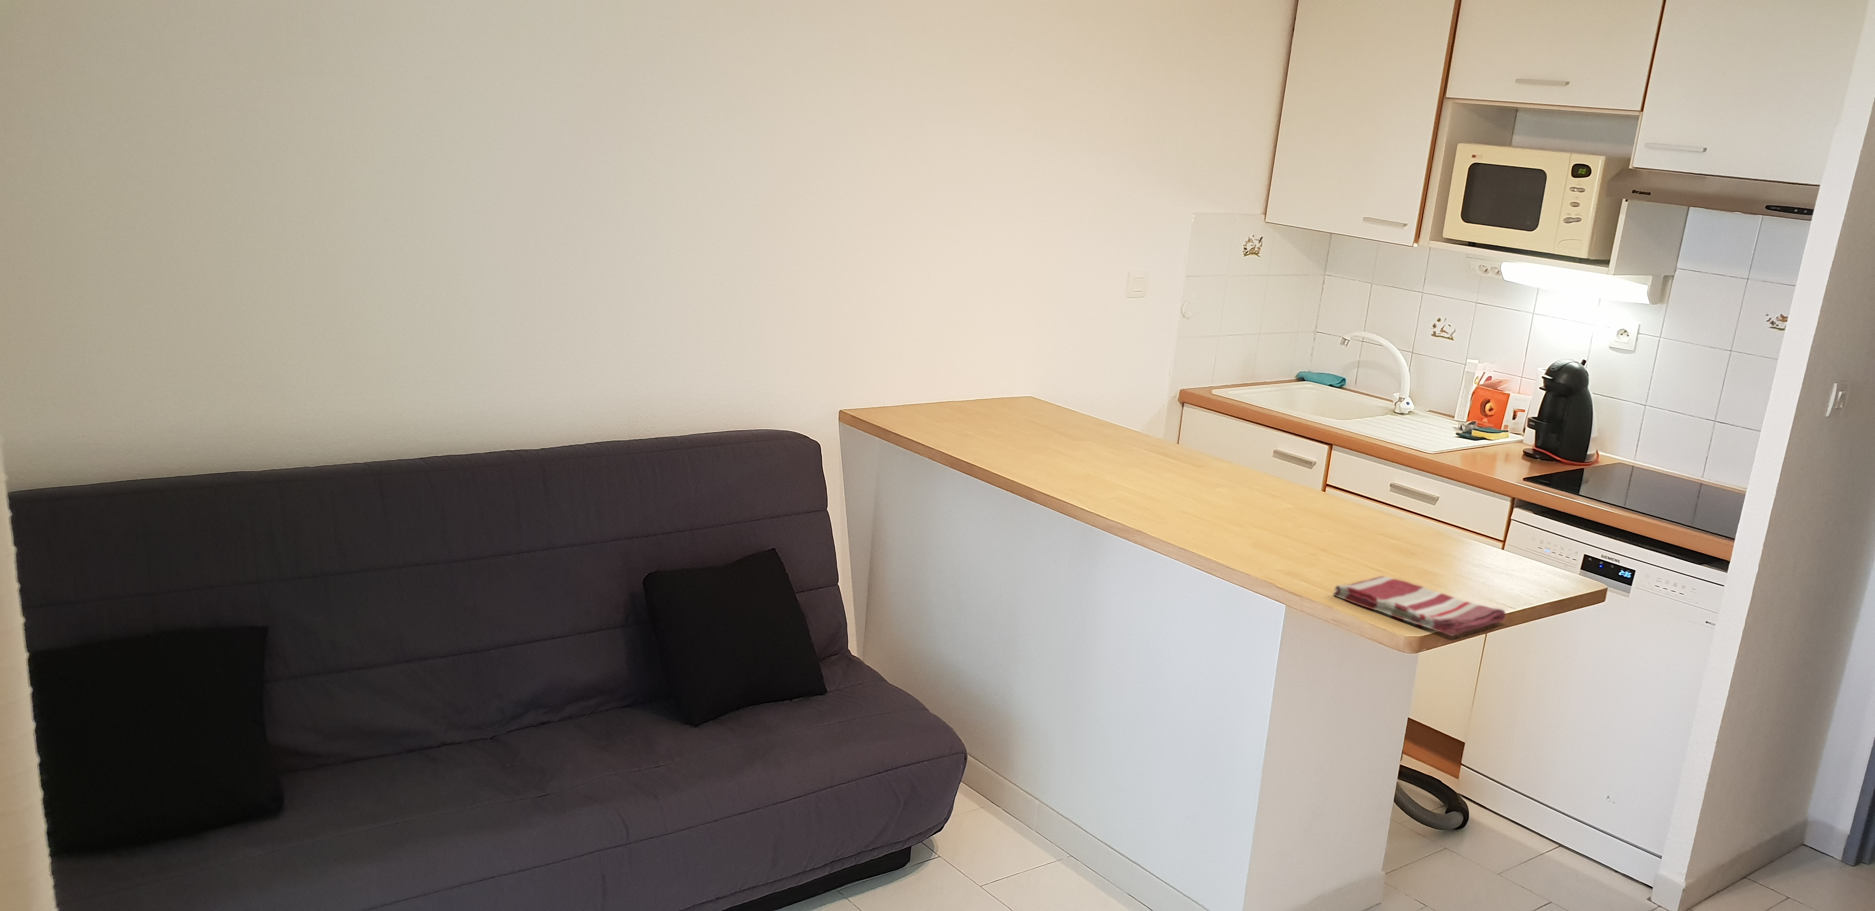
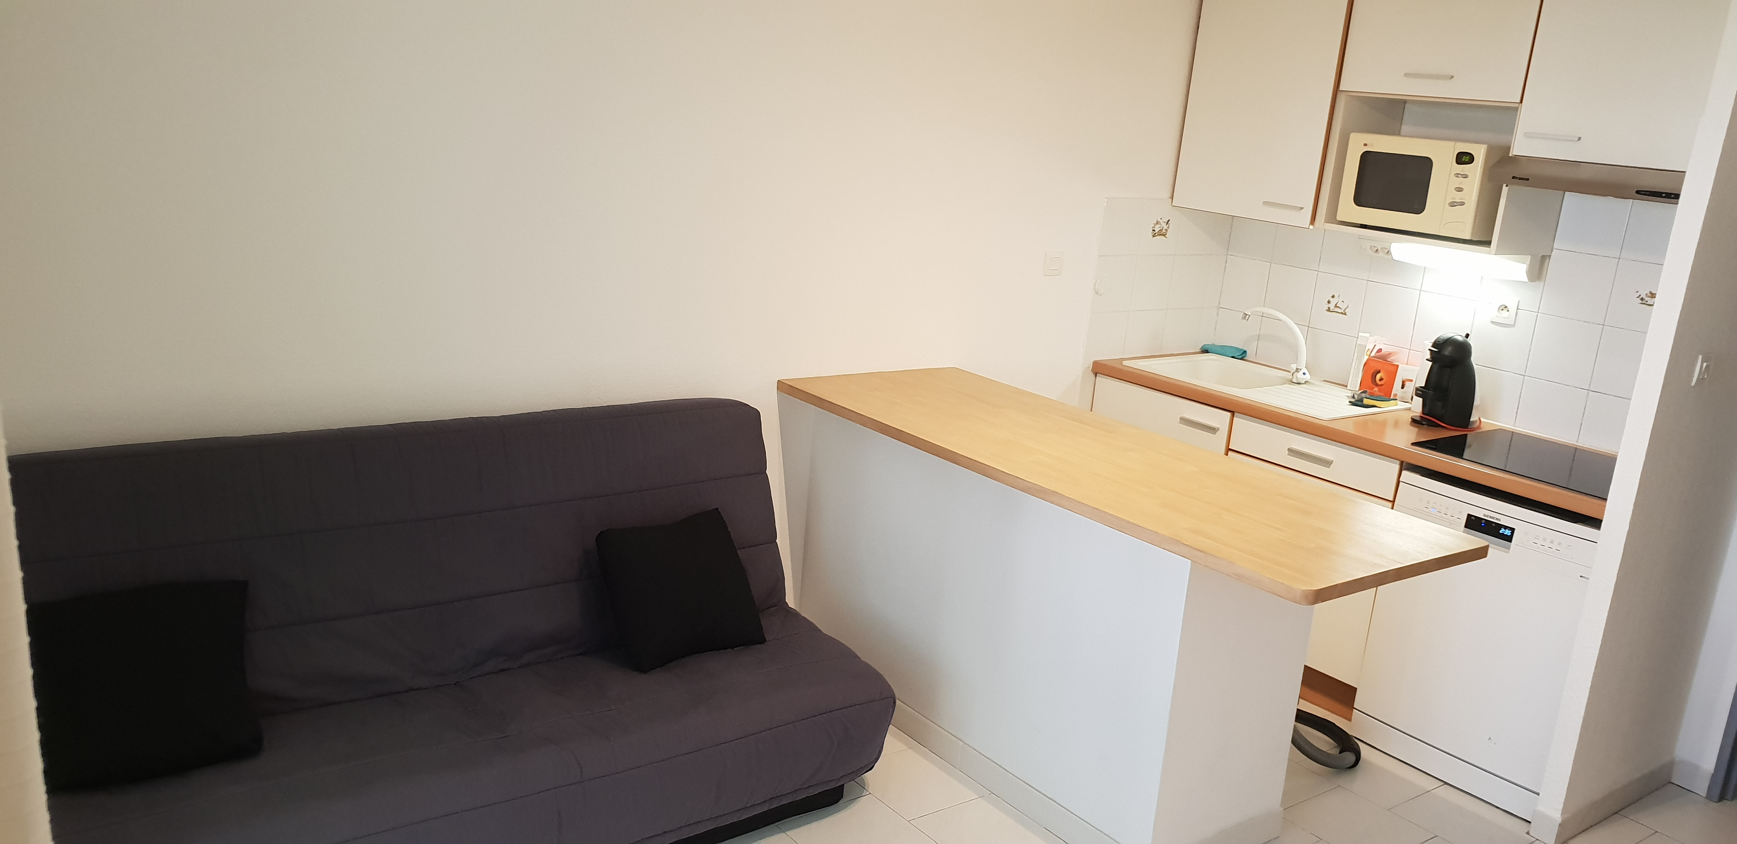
- dish towel [1333,575,1507,637]
